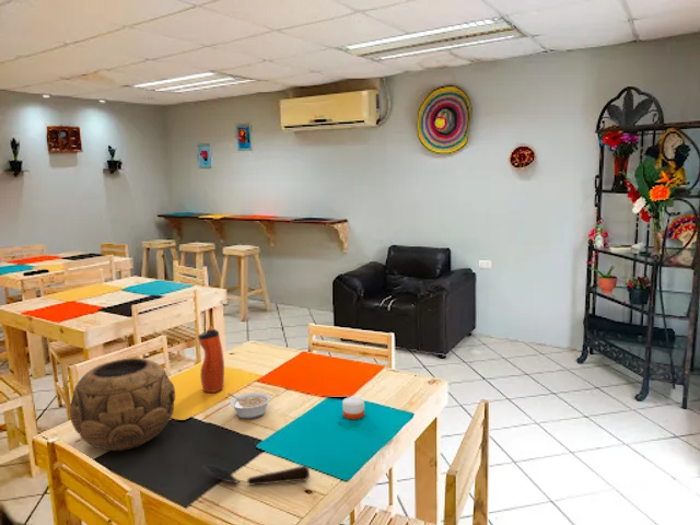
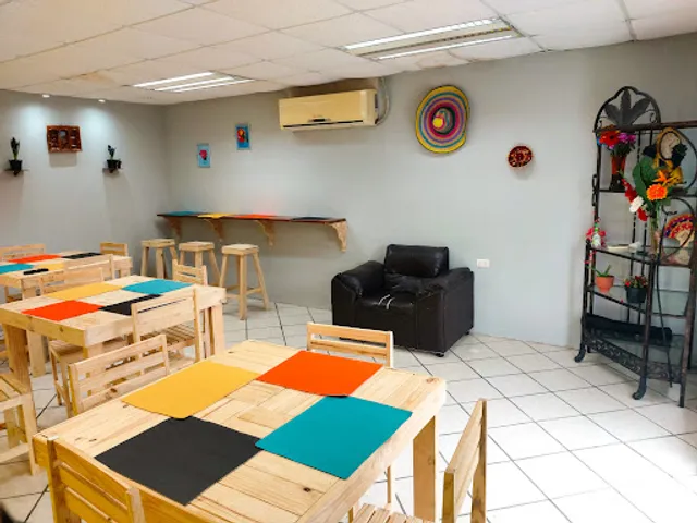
- decorative bowl [69,358,176,452]
- water bottle [197,325,225,394]
- spoon [201,464,311,487]
- candle [341,393,365,420]
- legume [226,392,272,420]
